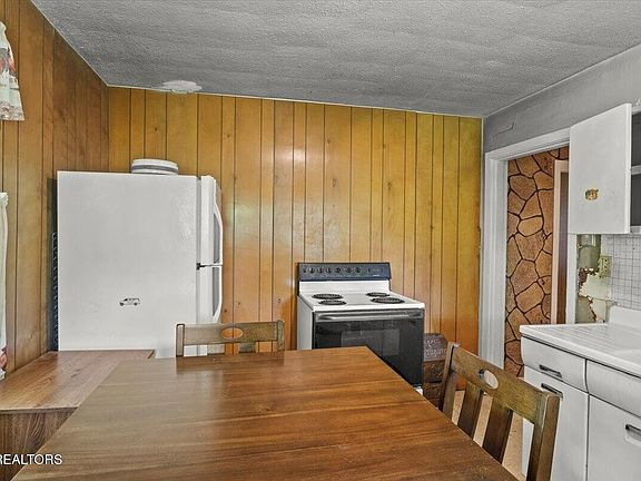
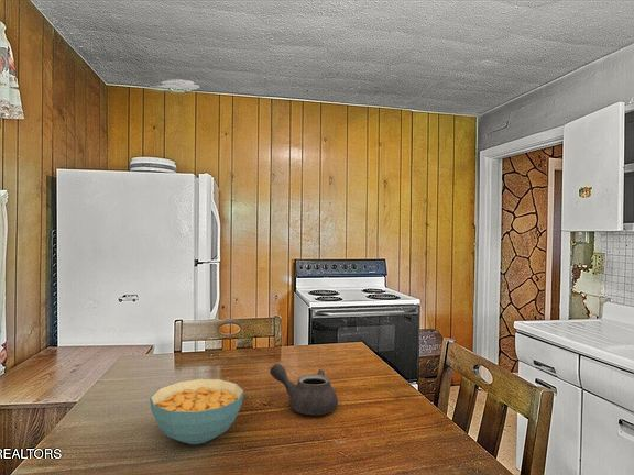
+ teapot [269,363,339,416]
+ cereal bowl [149,378,245,445]
